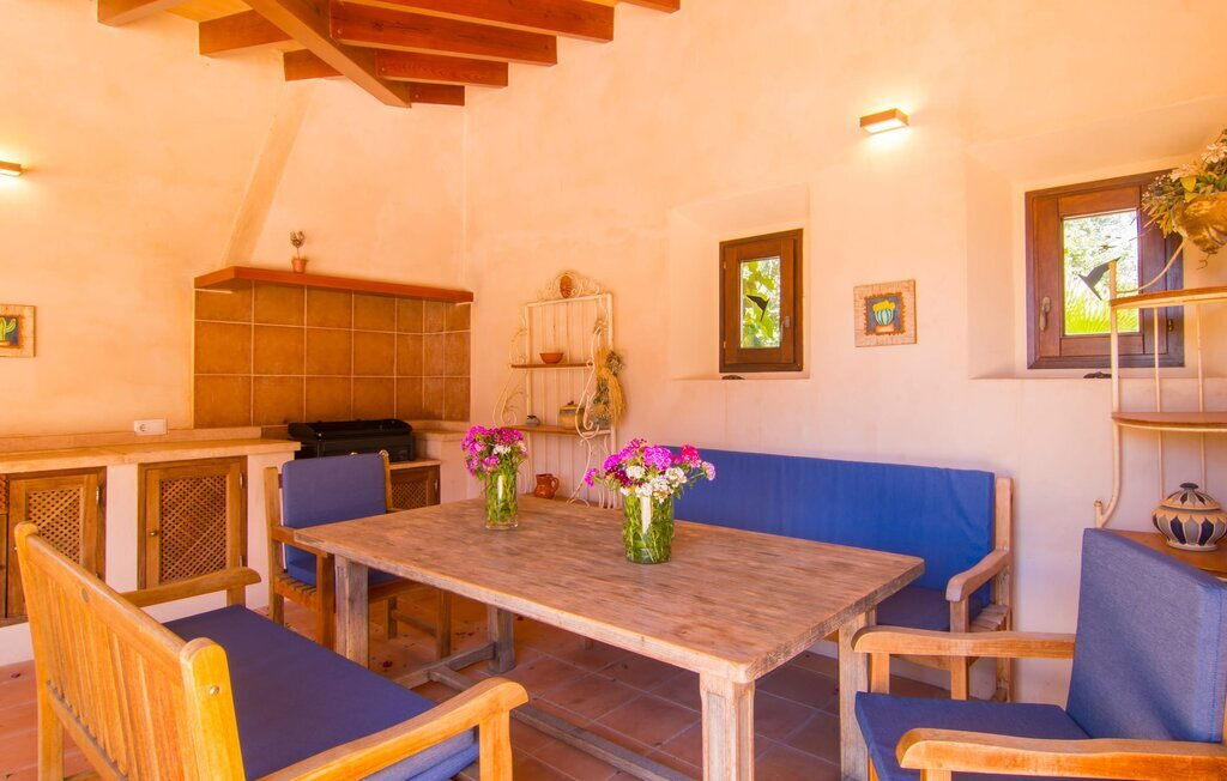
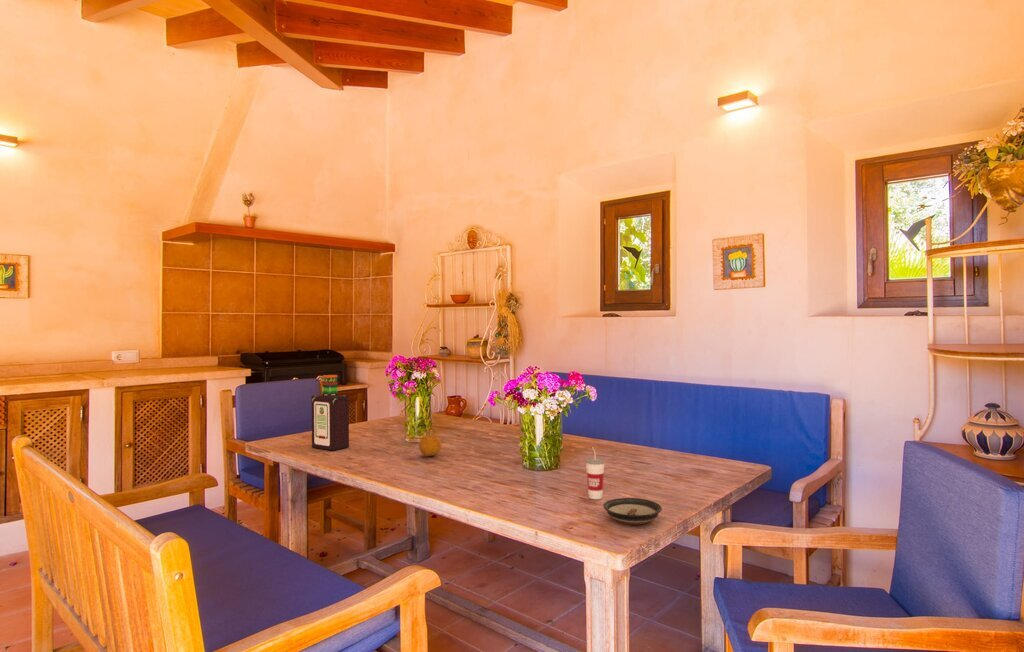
+ saucer [602,497,663,525]
+ bottle [311,374,350,452]
+ cup [585,446,605,500]
+ fruit [418,434,442,457]
